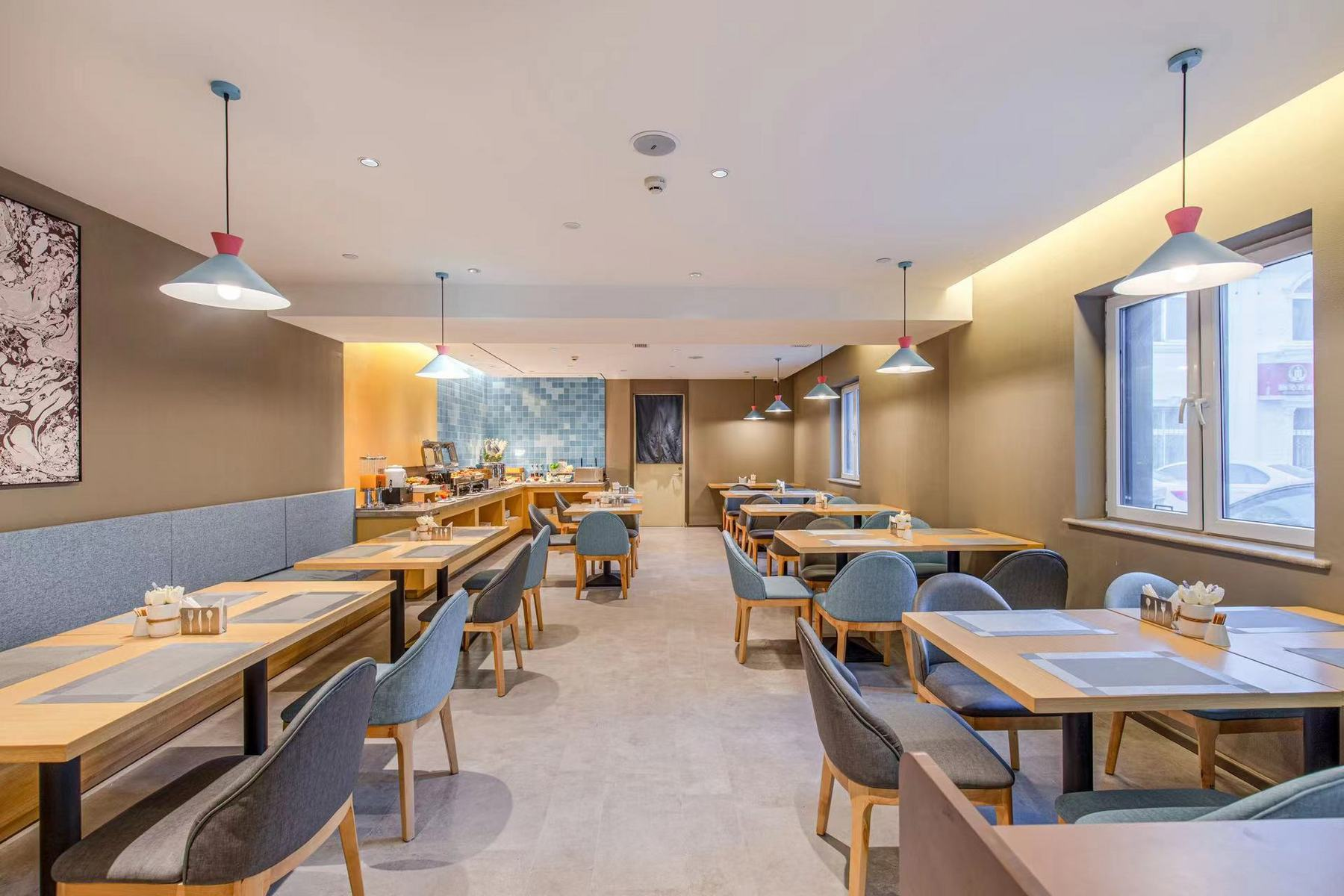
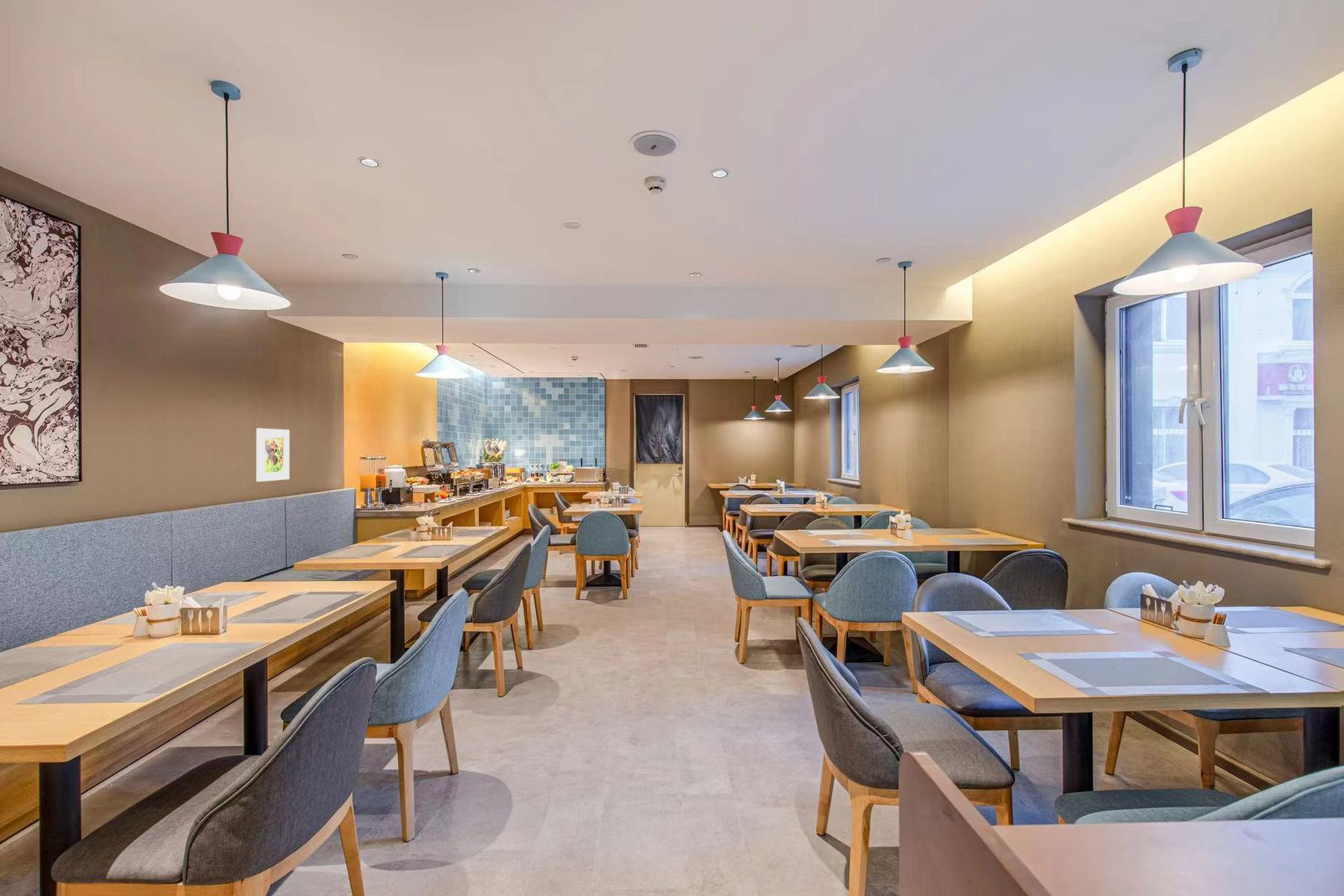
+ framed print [255,428,290,482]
